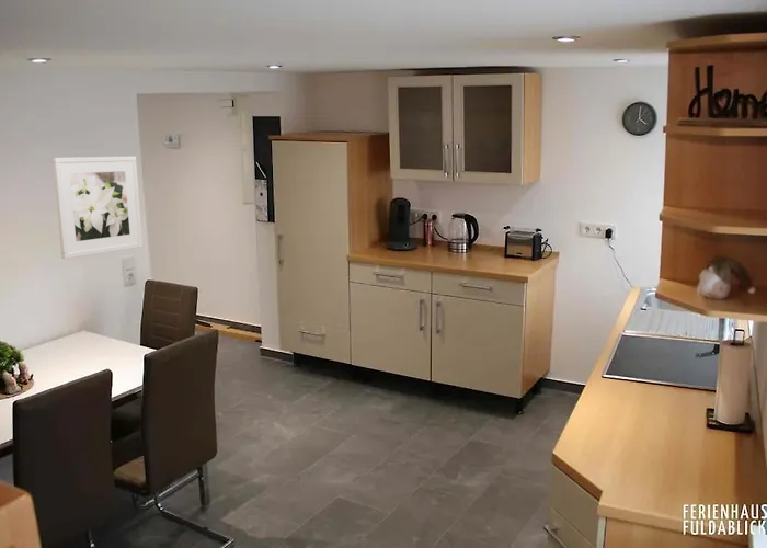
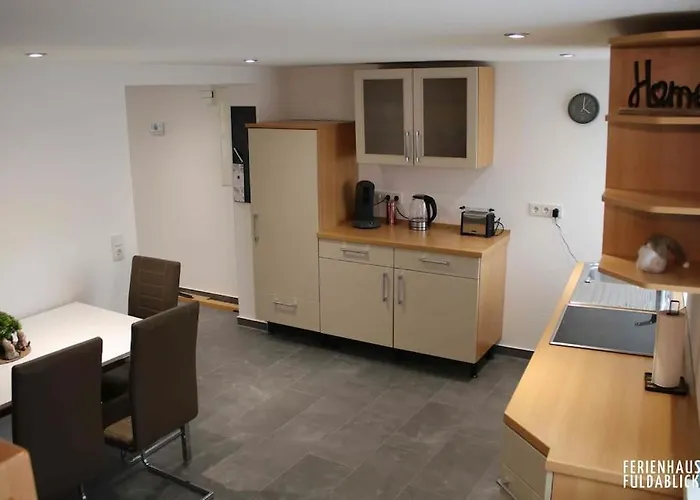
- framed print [51,156,144,260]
